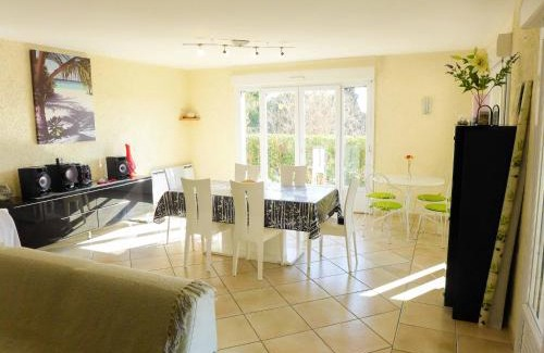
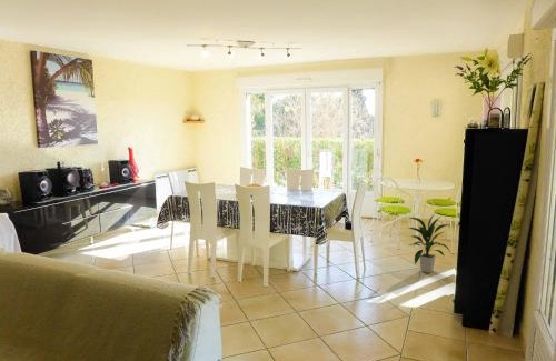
+ indoor plant [407,212,453,274]
